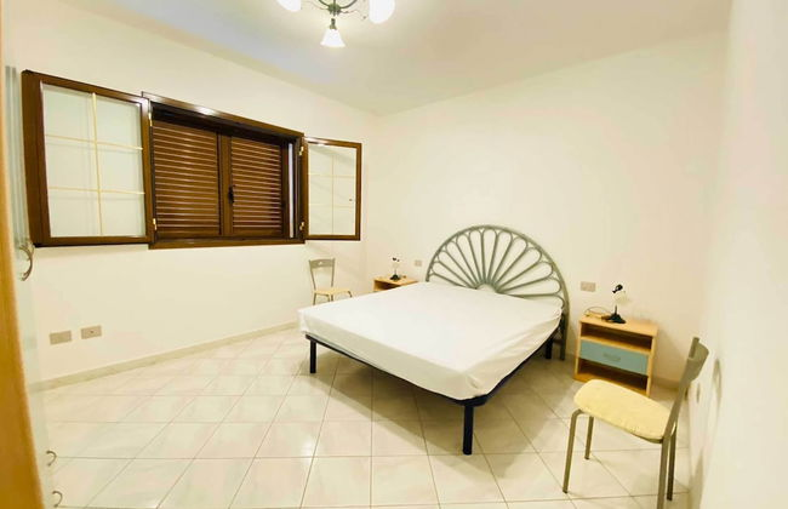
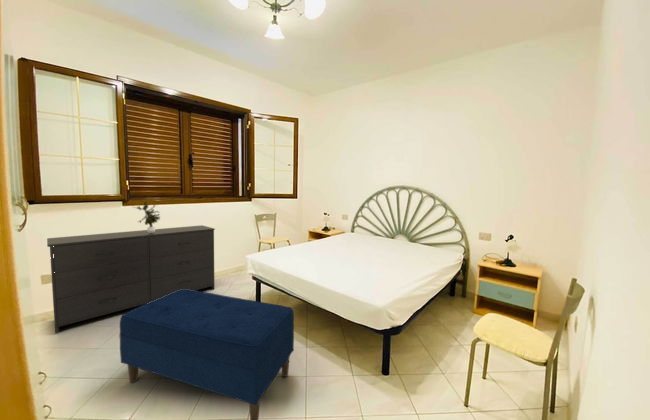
+ dresser [46,224,216,334]
+ potted plant [130,199,161,233]
+ bench [119,289,295,420]
